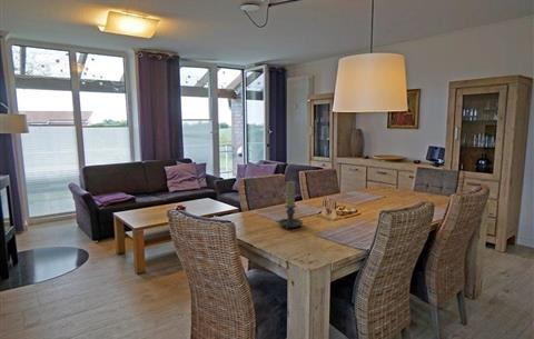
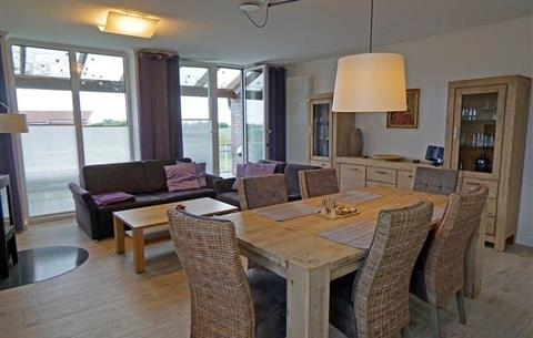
- candle holder [277,180,304,230]
